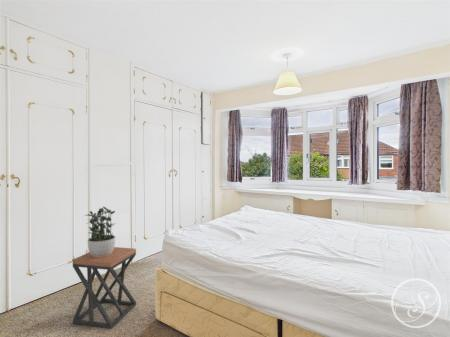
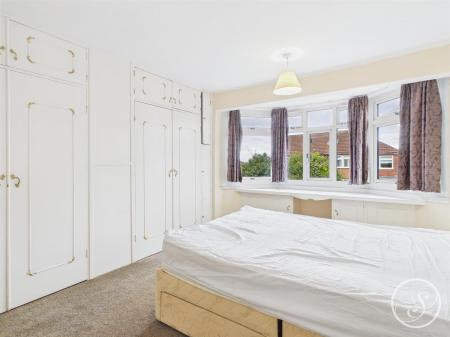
- stool [72,246,137,330]
- potted plant [83,206,117,257]
